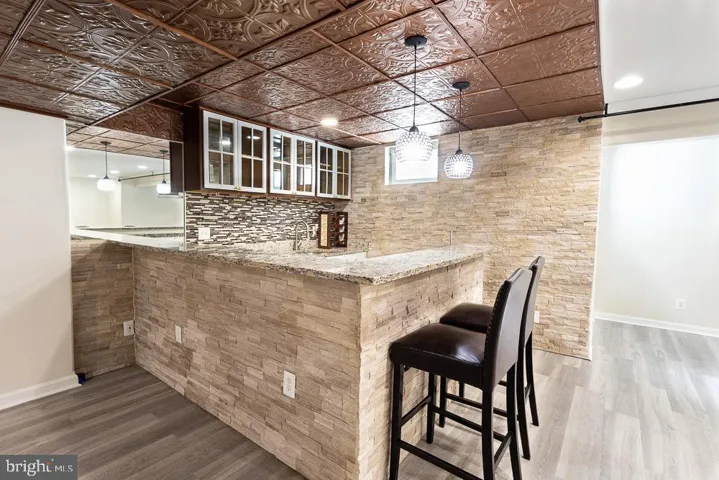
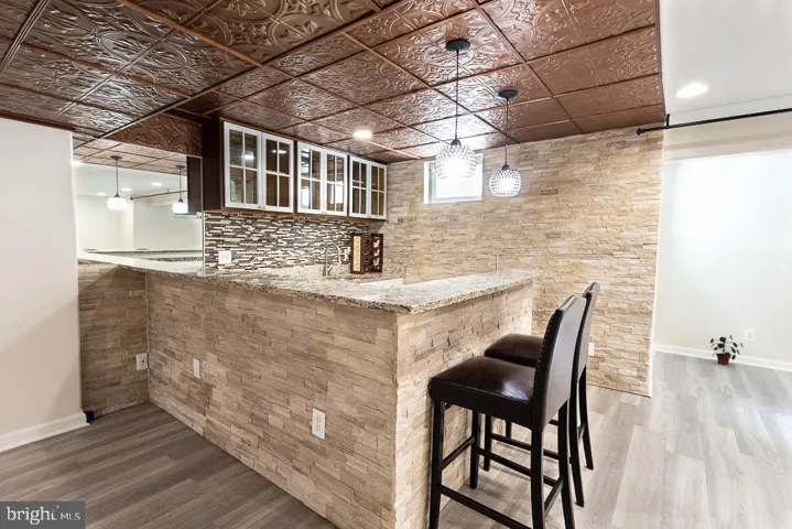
+ potted plant [709,334,745,366]
